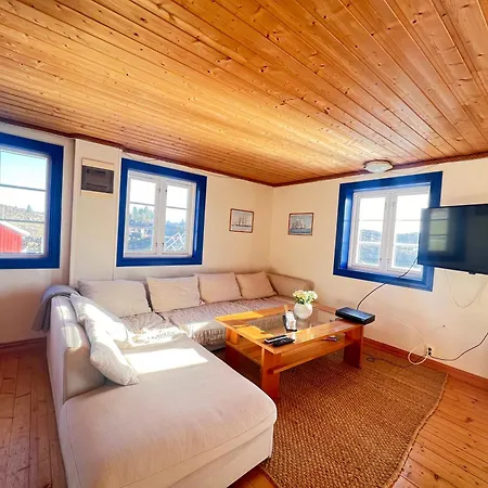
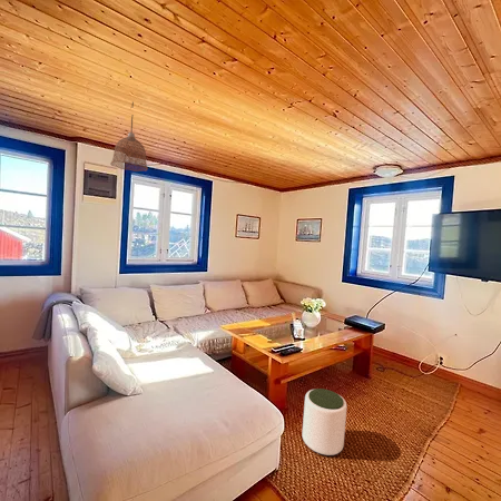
+ plant pot [302,387,347,456]
+ pendant lamp [110,101,149,173]
